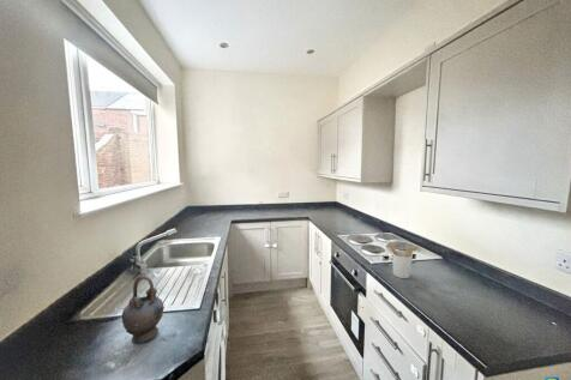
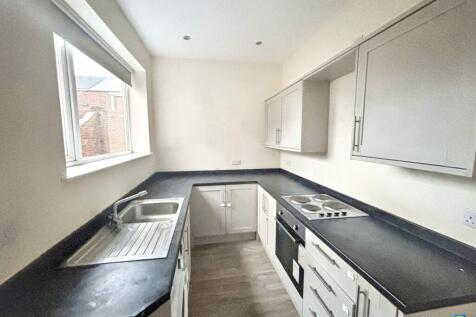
- teapot [120,275,166,344]
- utensil holder [385,242,415,279]
